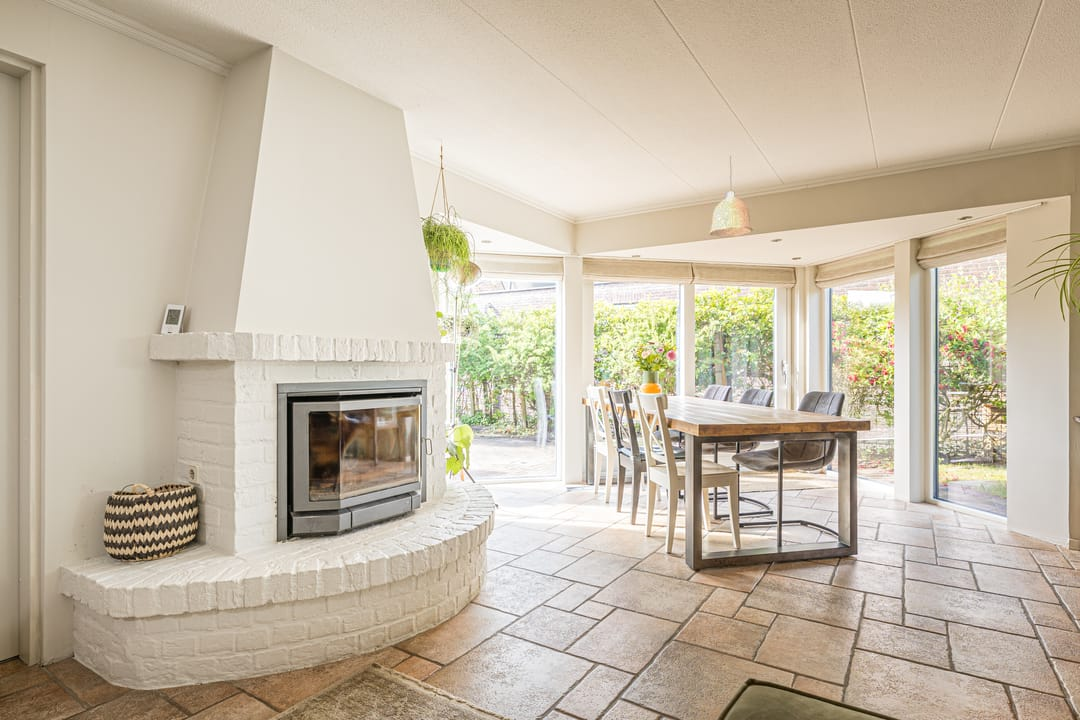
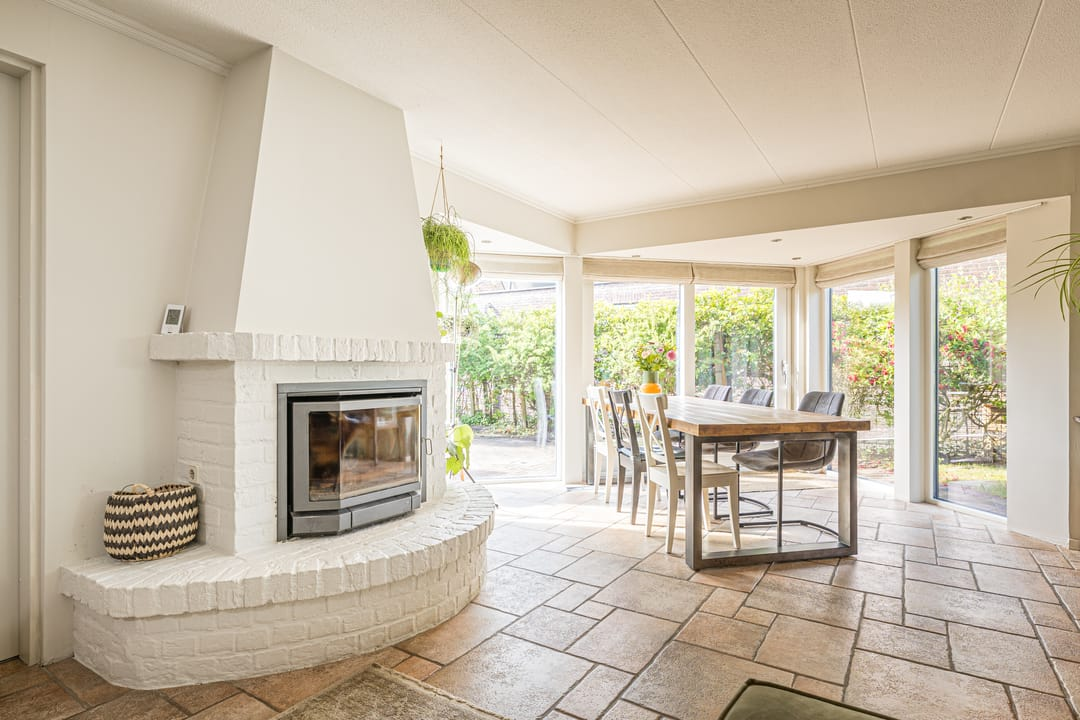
- pendant lamp [709,155,754,238]
